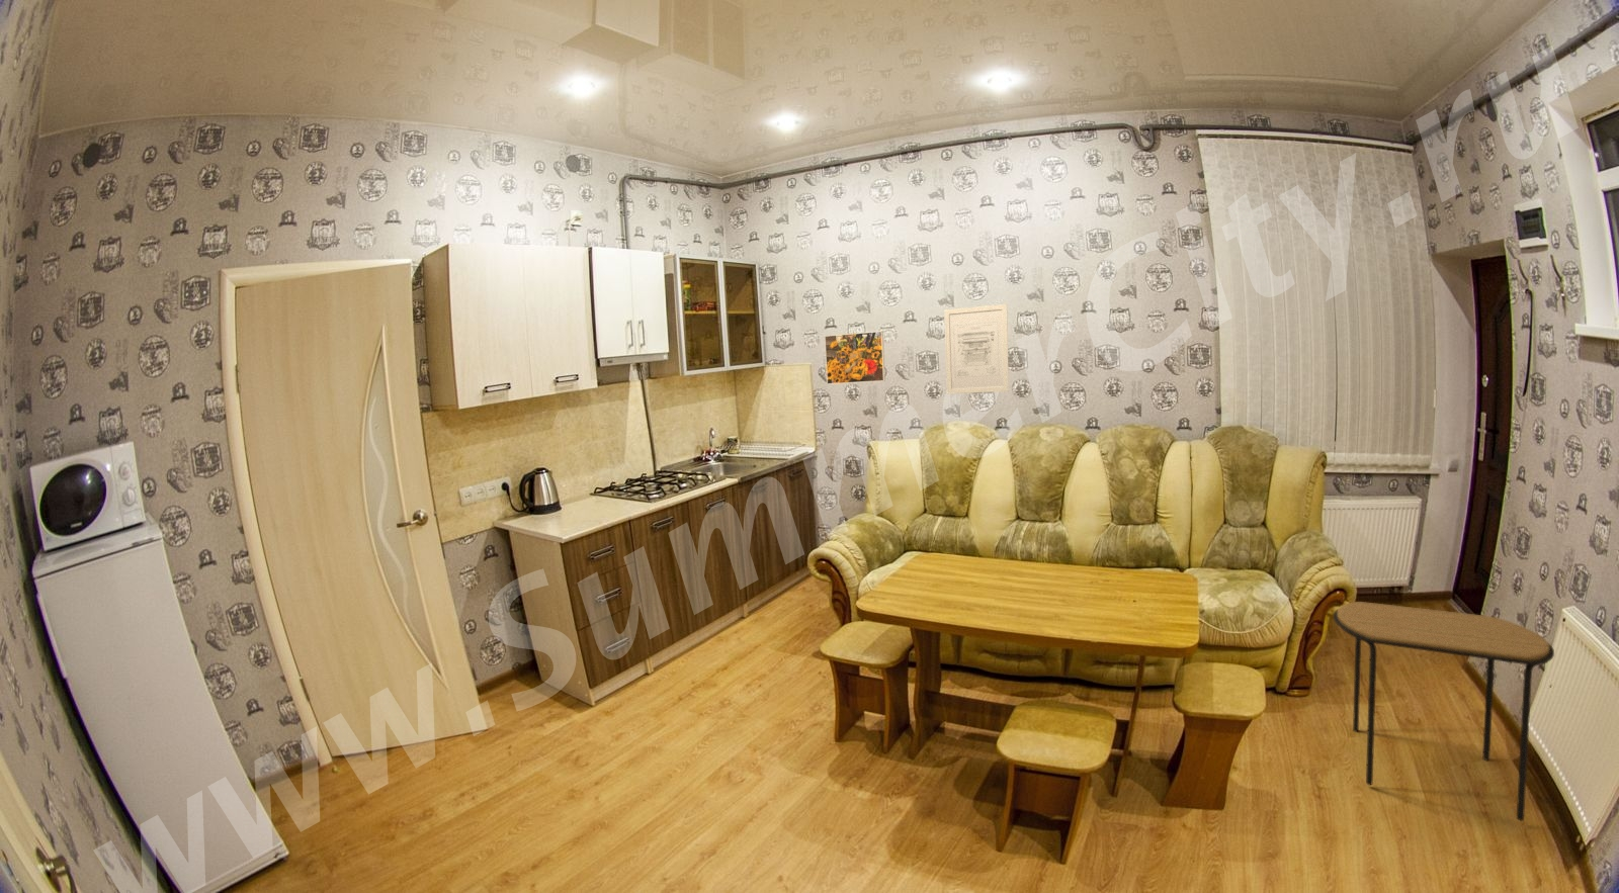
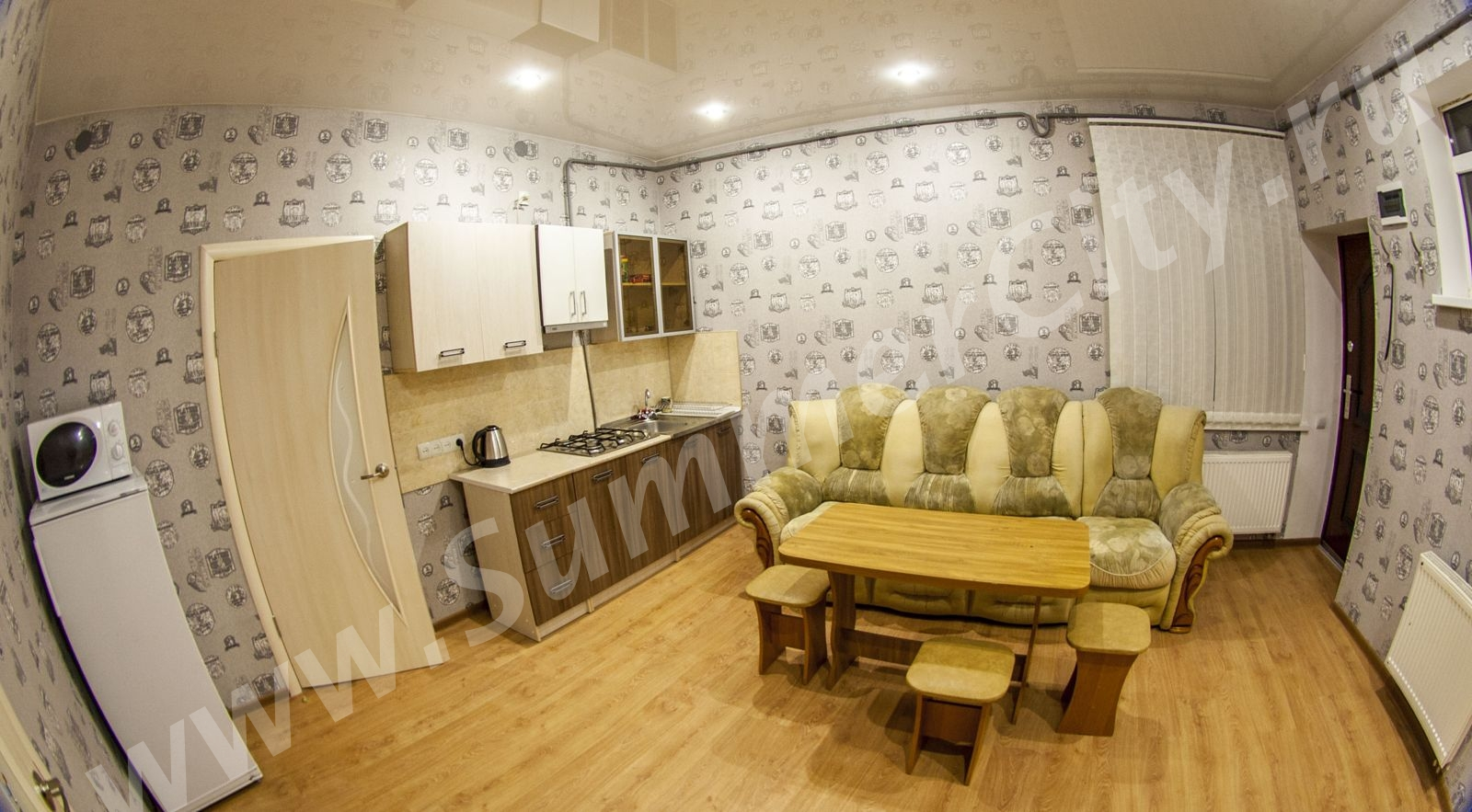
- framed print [824,330,886,385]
- wall art [943,304,1010,396]
- side table [1333,600,1555,823]
